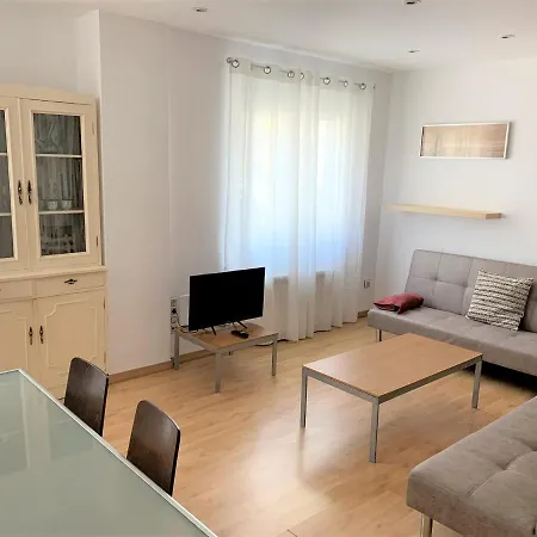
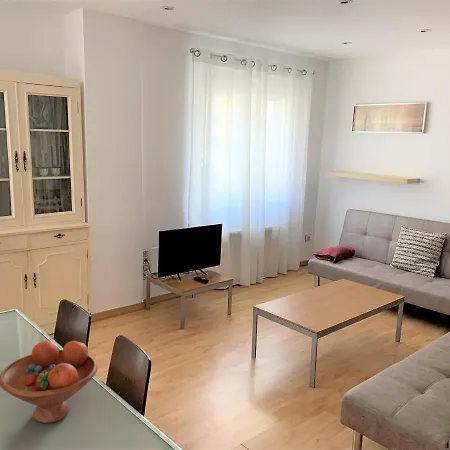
+ fruit bowl [0,340,98,424]
